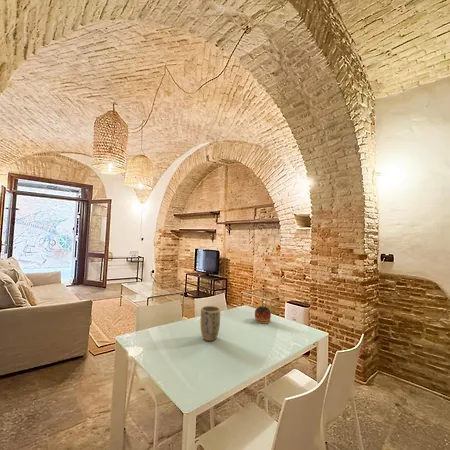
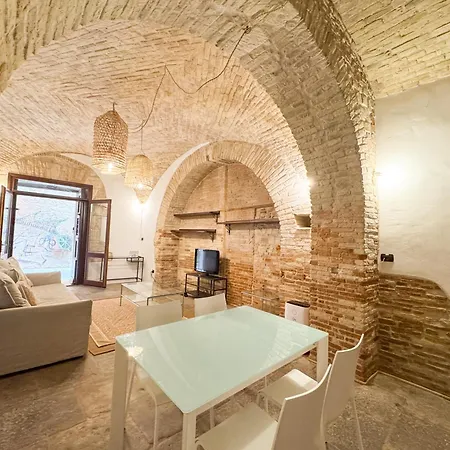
- bowl [254,306,272,325]
- plant pot [199,305,221,342]
